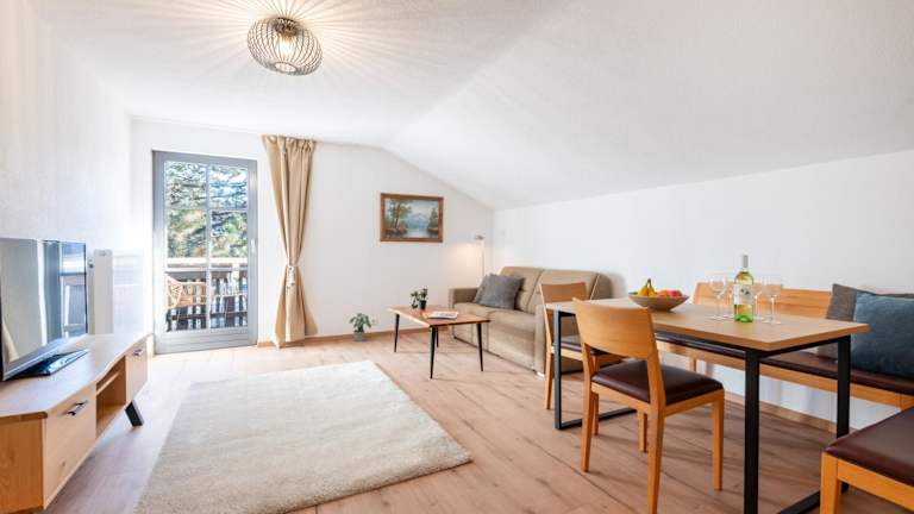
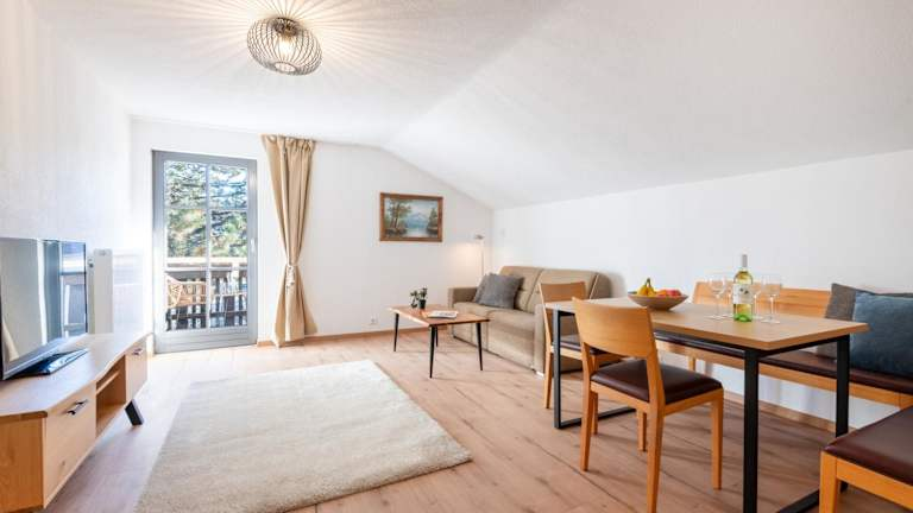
- potted plant [349,312,373,343]
